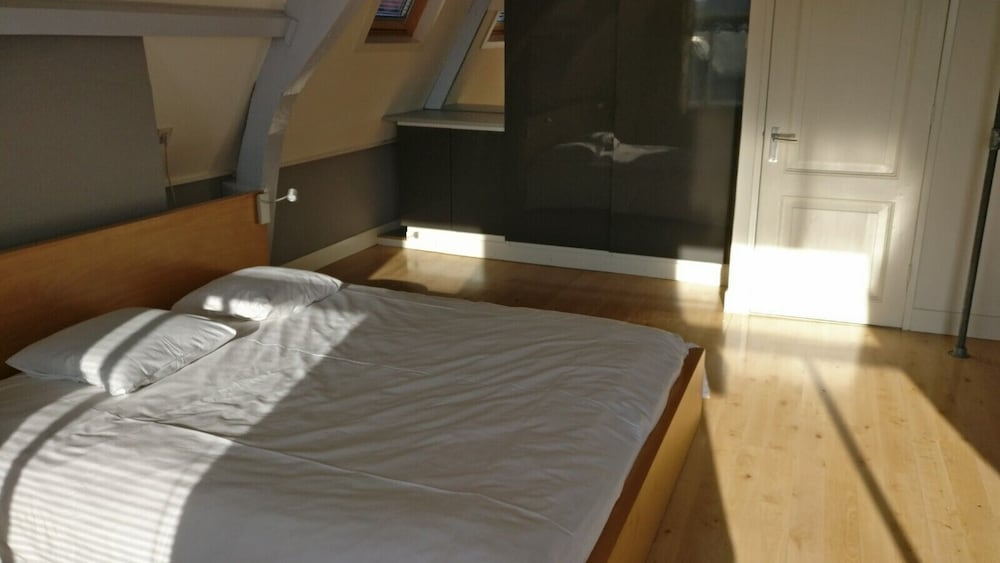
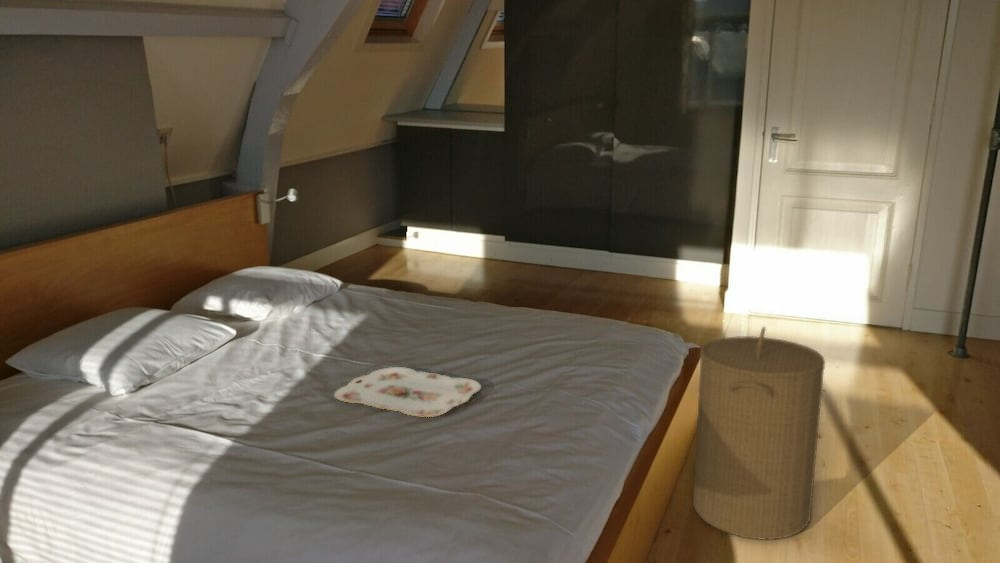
+ laundry hamper [692,326,826,540]
+ serving tray [333,366,482,418]
